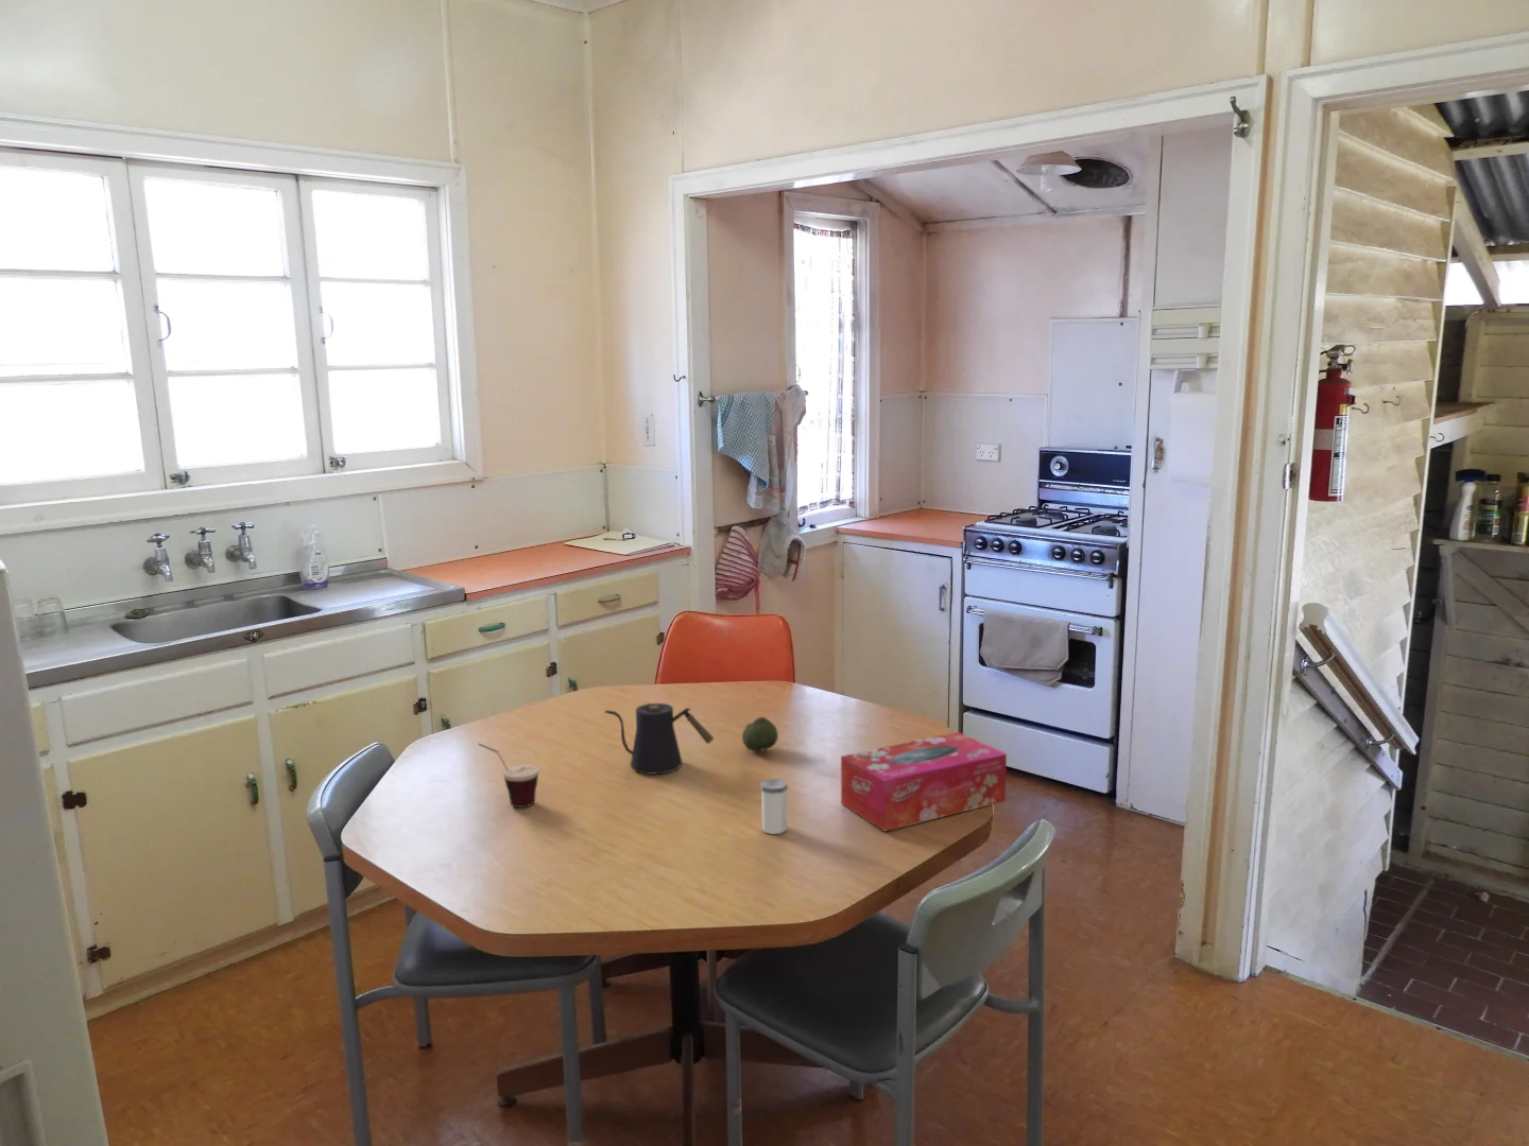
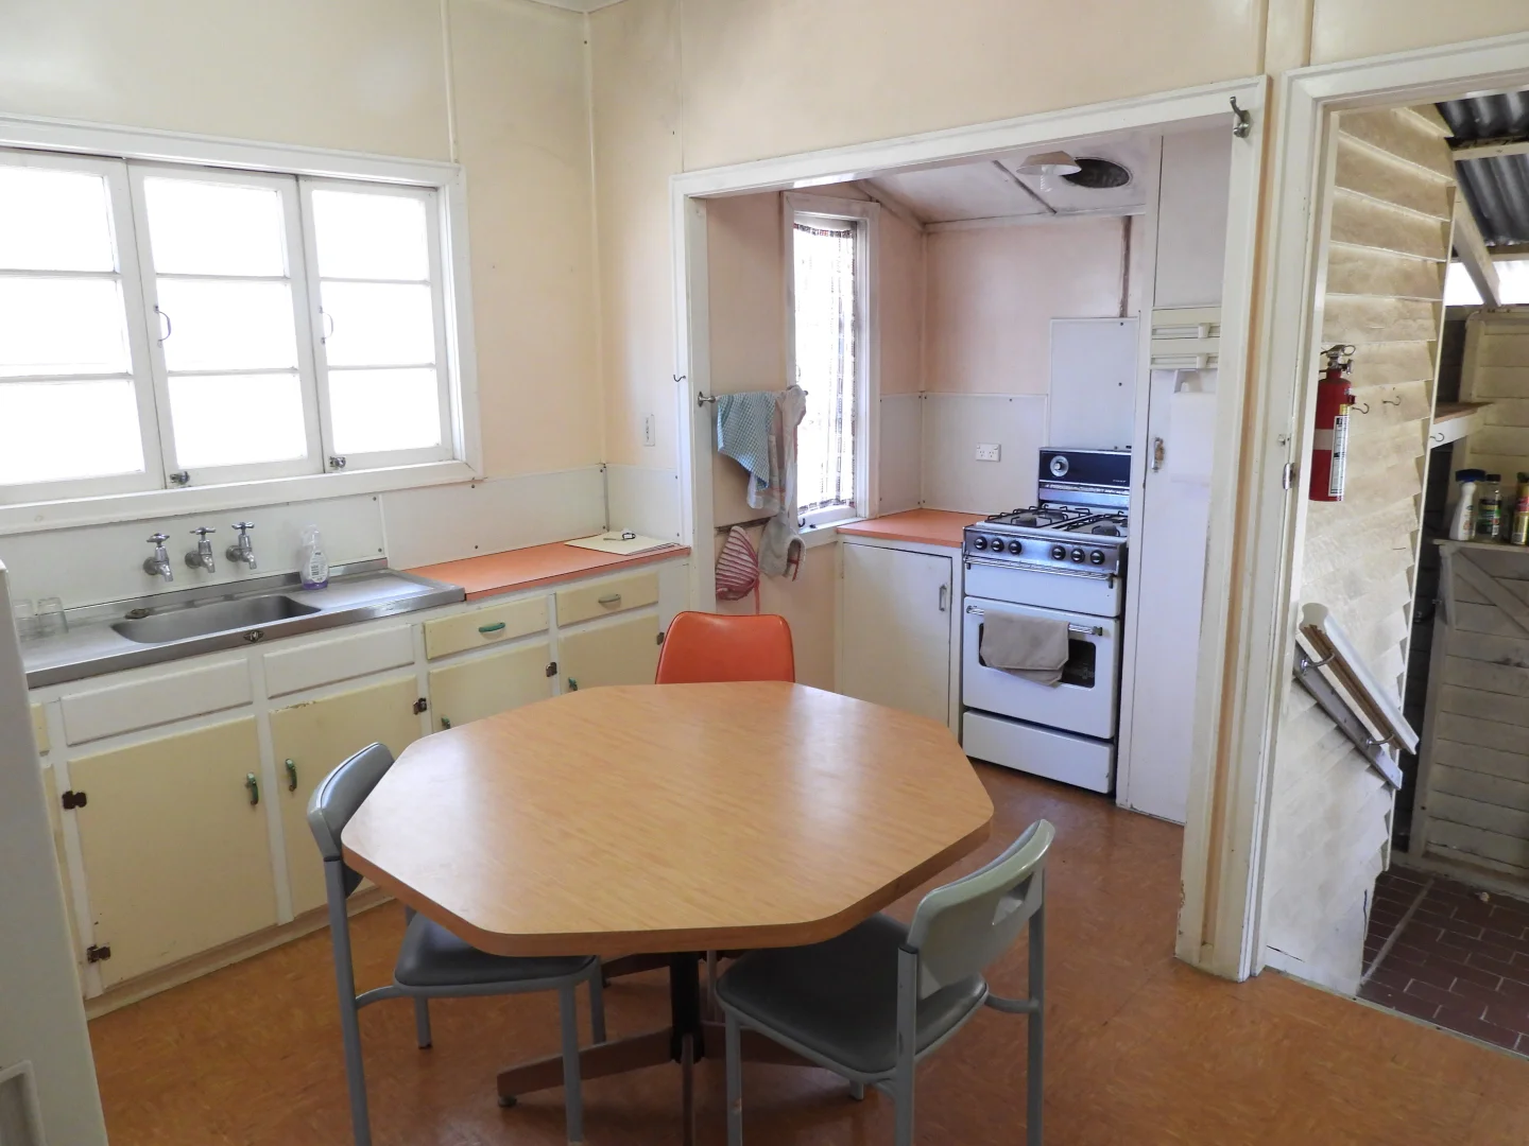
- tissue box [840,731,1008,832]
- salt shaker [760,778,789,835]
- cup [477,743,541,809]
- fruit [742,716,779,755]
- kettle [603,703,715,774]
